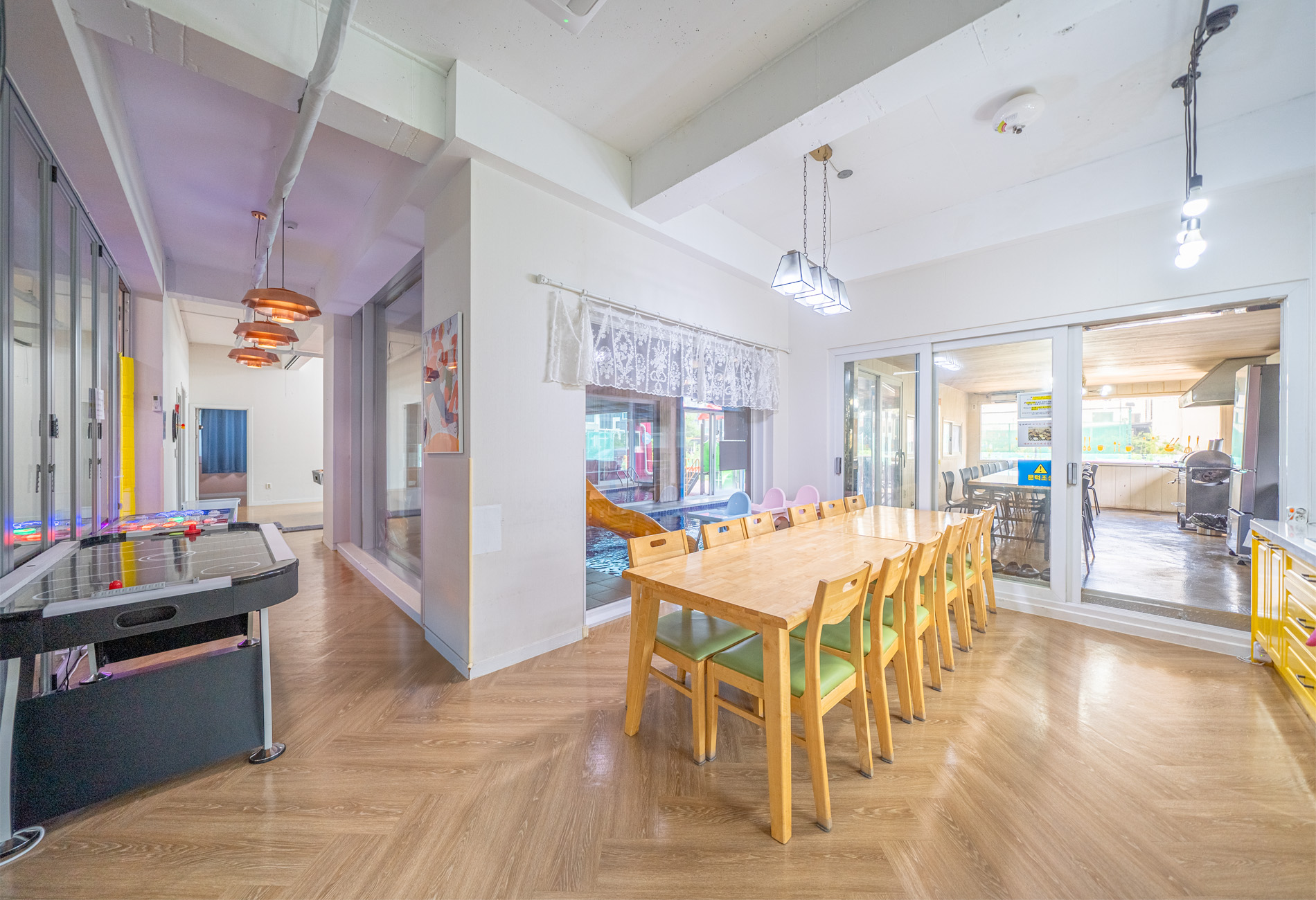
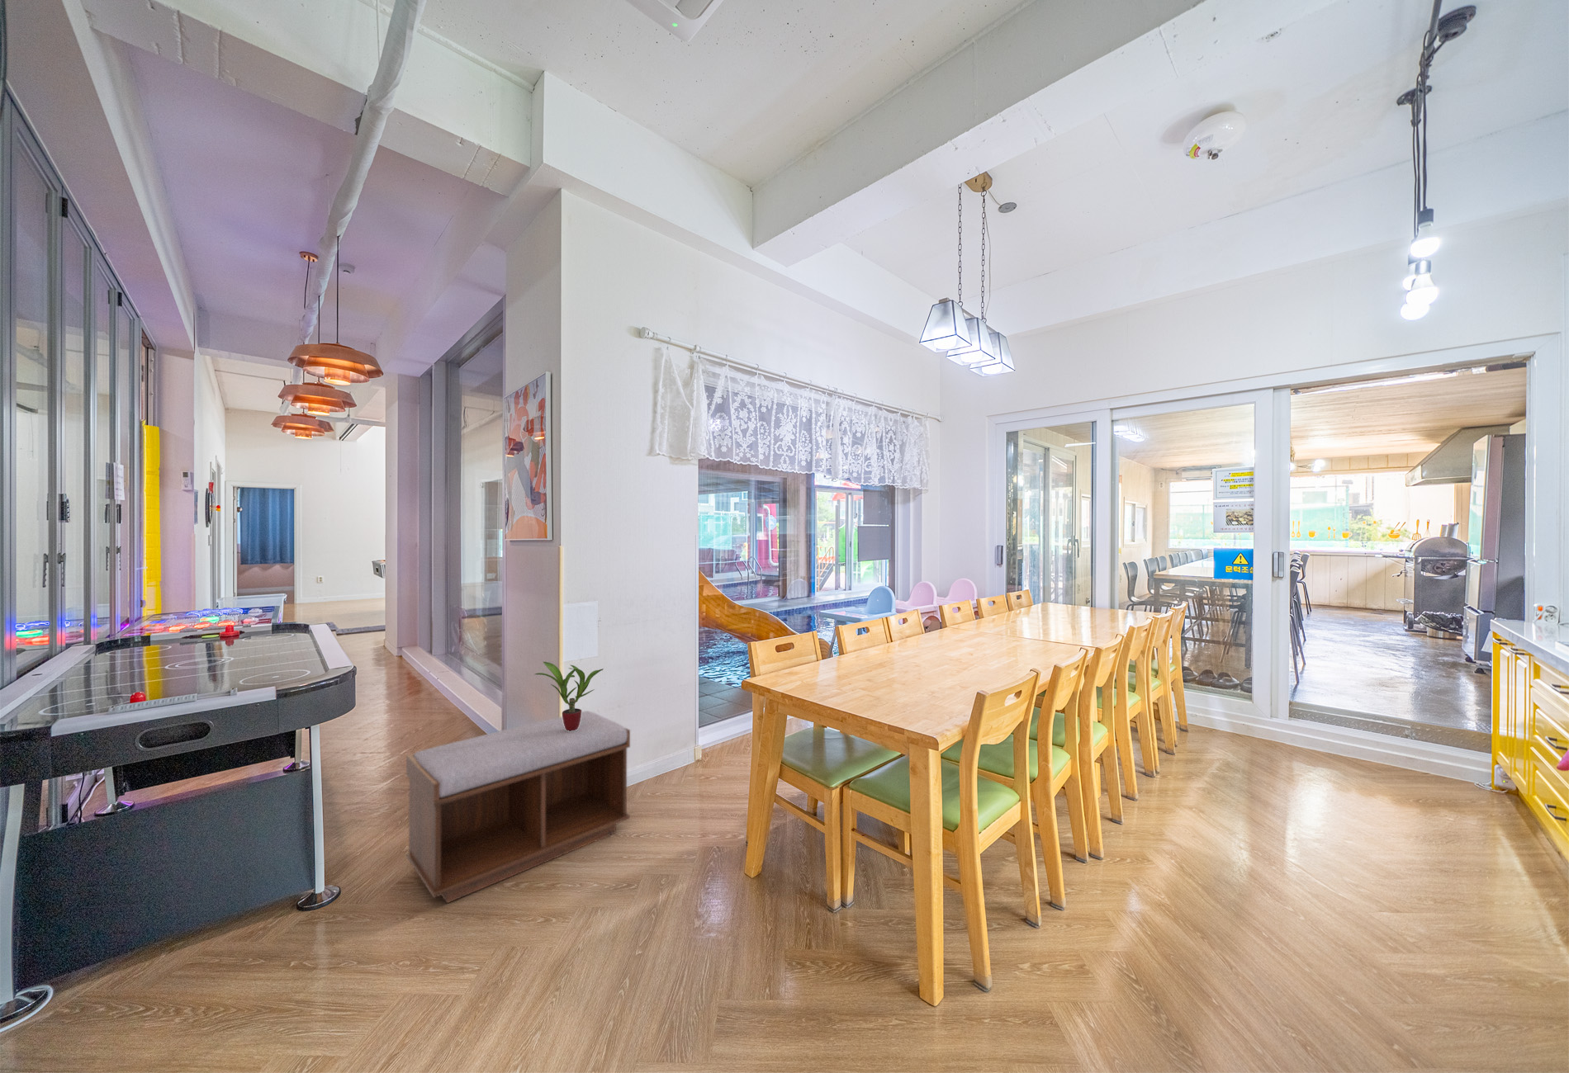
+ potted plant [534,662,604,731]
+ bench [405,709,631,904]
